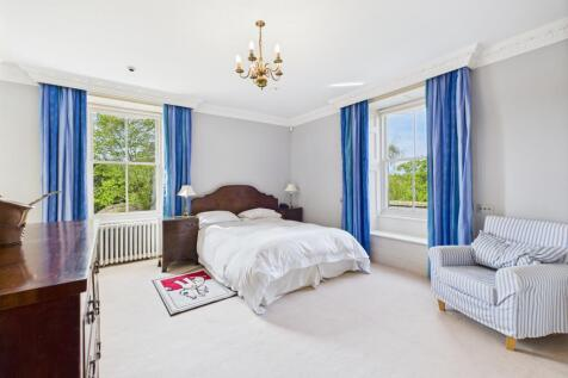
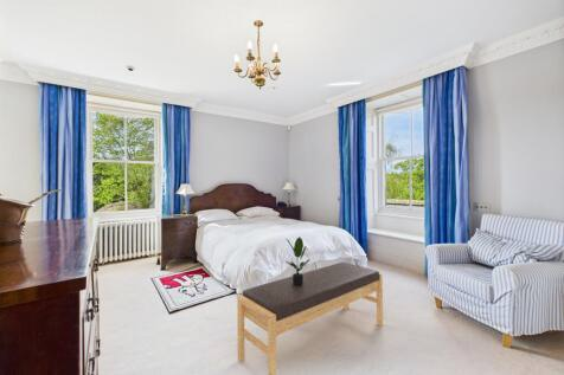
+ potted plant [284,235,310,286]
+ bench [236,261,384,375]
